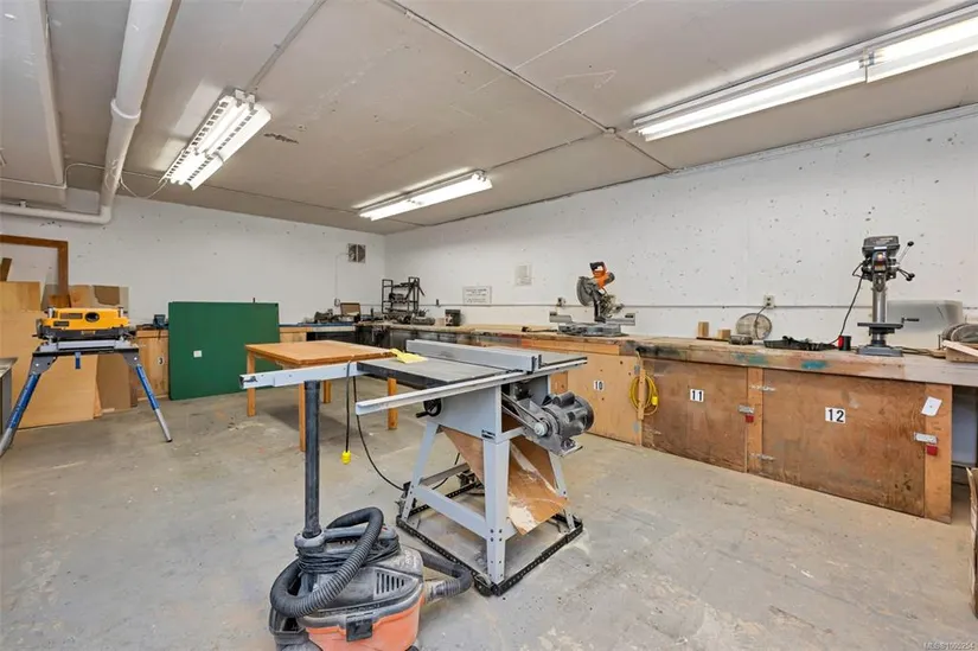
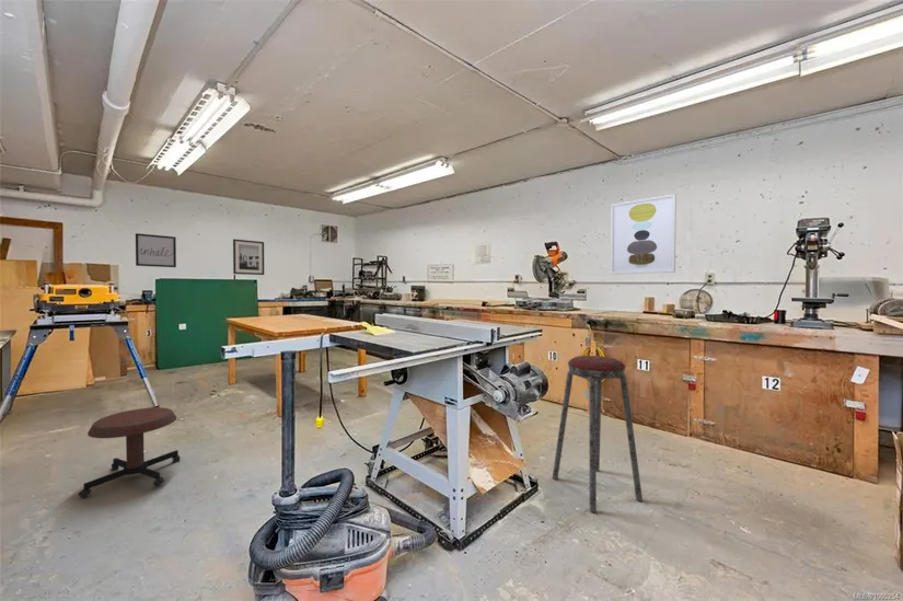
+ wall art [232,238,265,276]
+ music stool [552,355,644,513]
+ stool [78,406,181,499]
+ wall art [135,232,177,268]
+ wall art [610,193,678,276]
